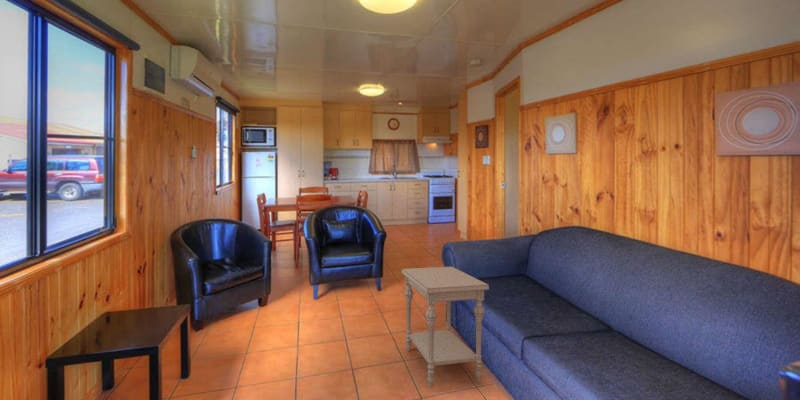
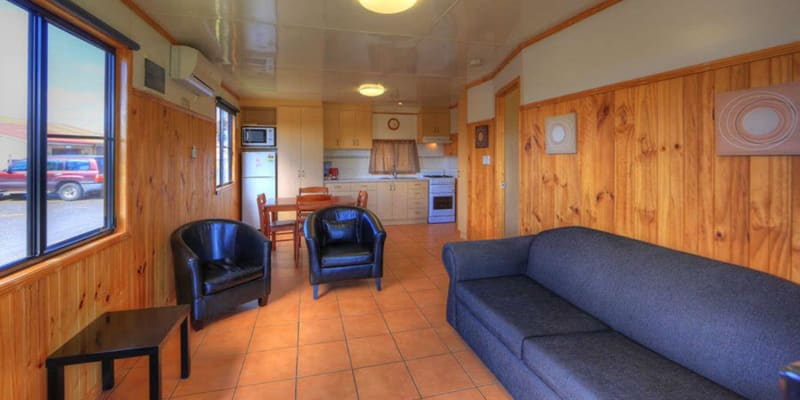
- side table [401,266,490,389]
